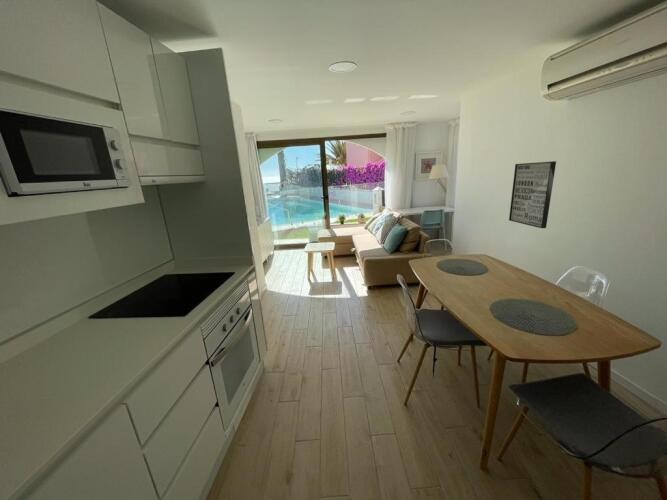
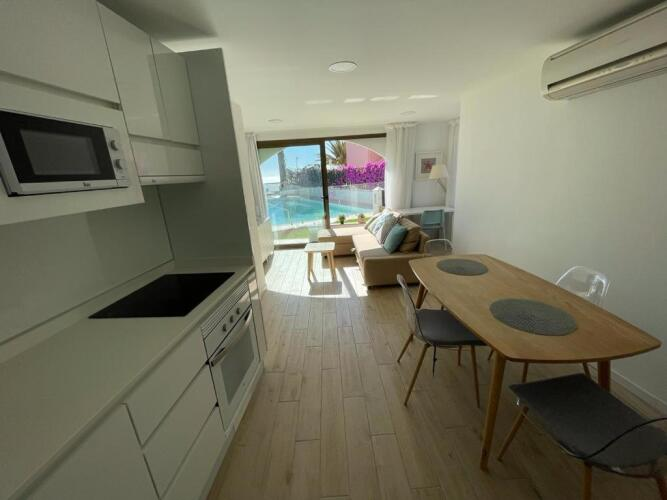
- wall art [508,160,557,229]
